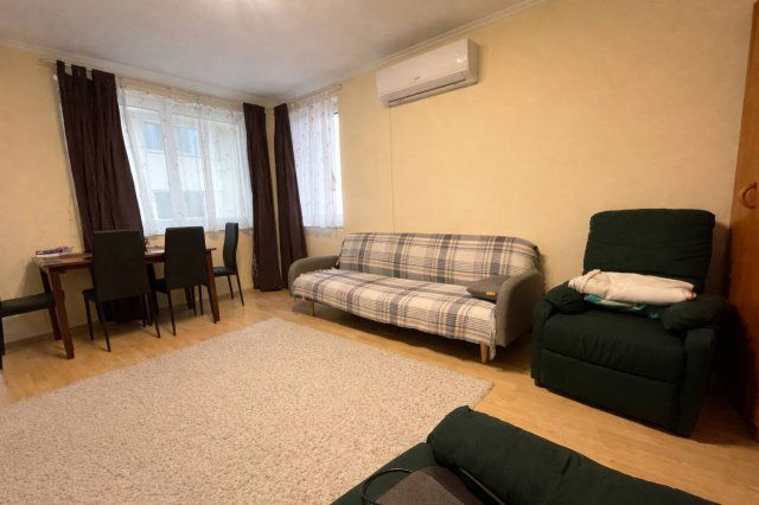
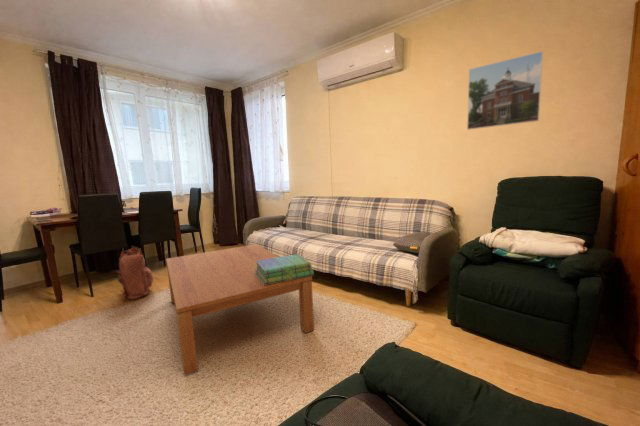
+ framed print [466,50,544,131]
+ stack of books [255,253,315,285]
+ backpack [117,247,154,301]
+ coffee table [165,243,315,376]
